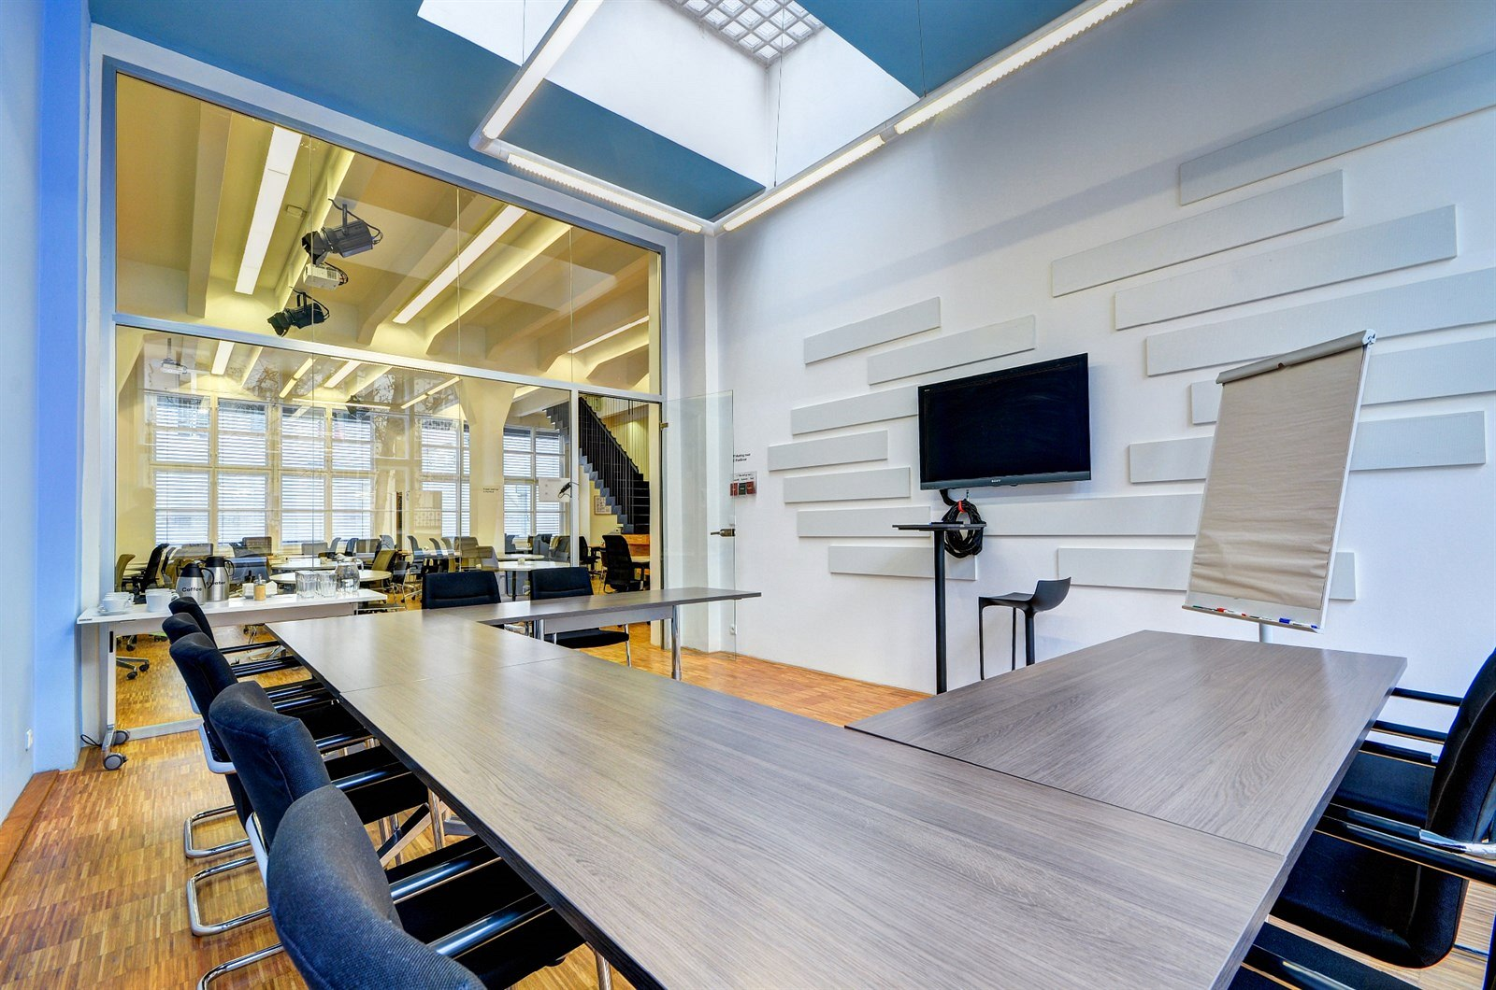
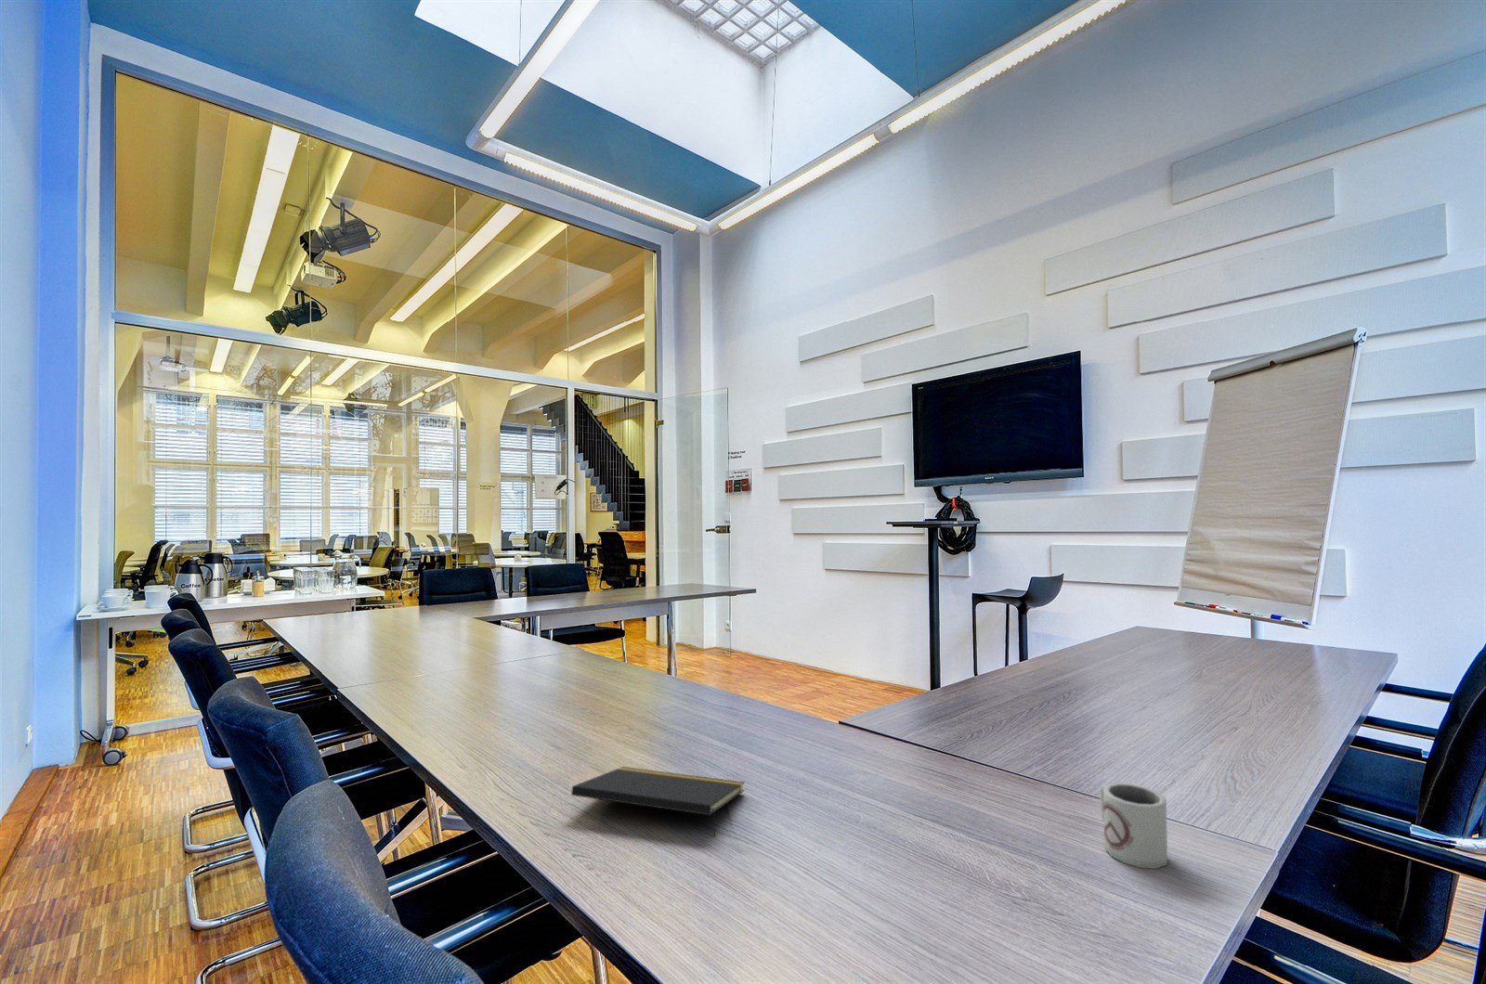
+ notepad [570,765,746,837]
+ cup [1098,782,1169,870]
